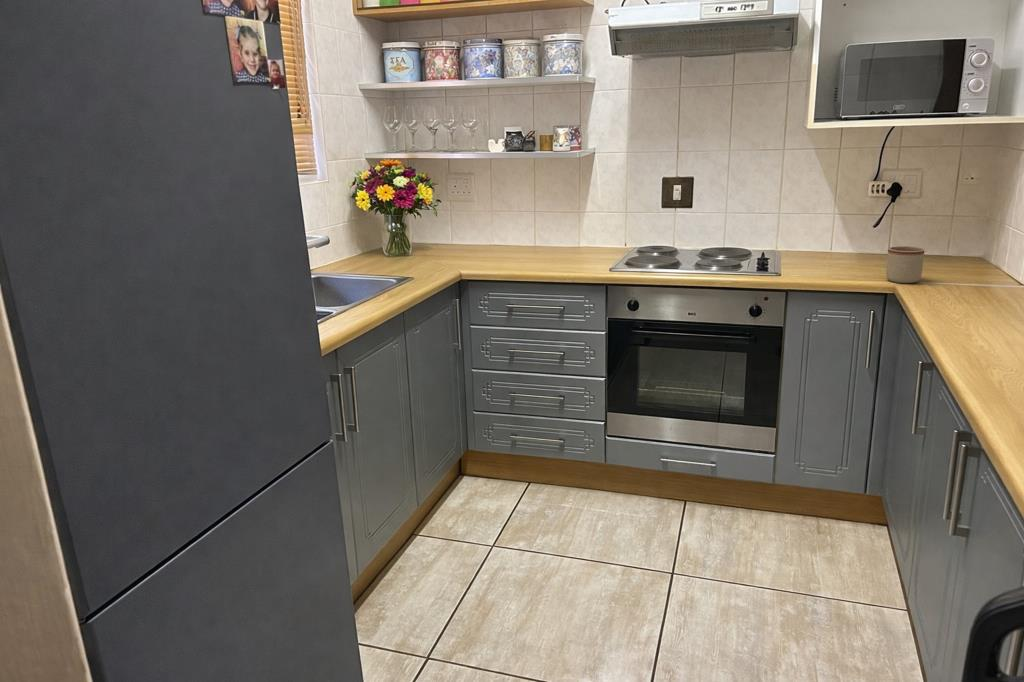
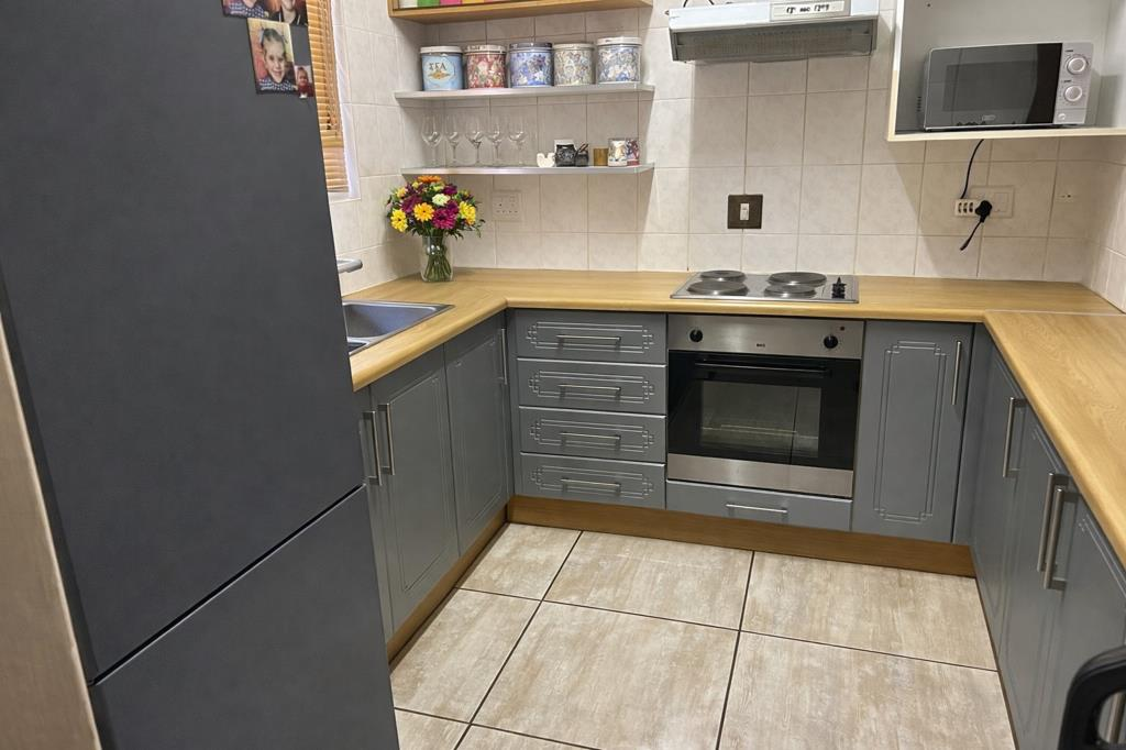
- mug [885,245,925,284]
